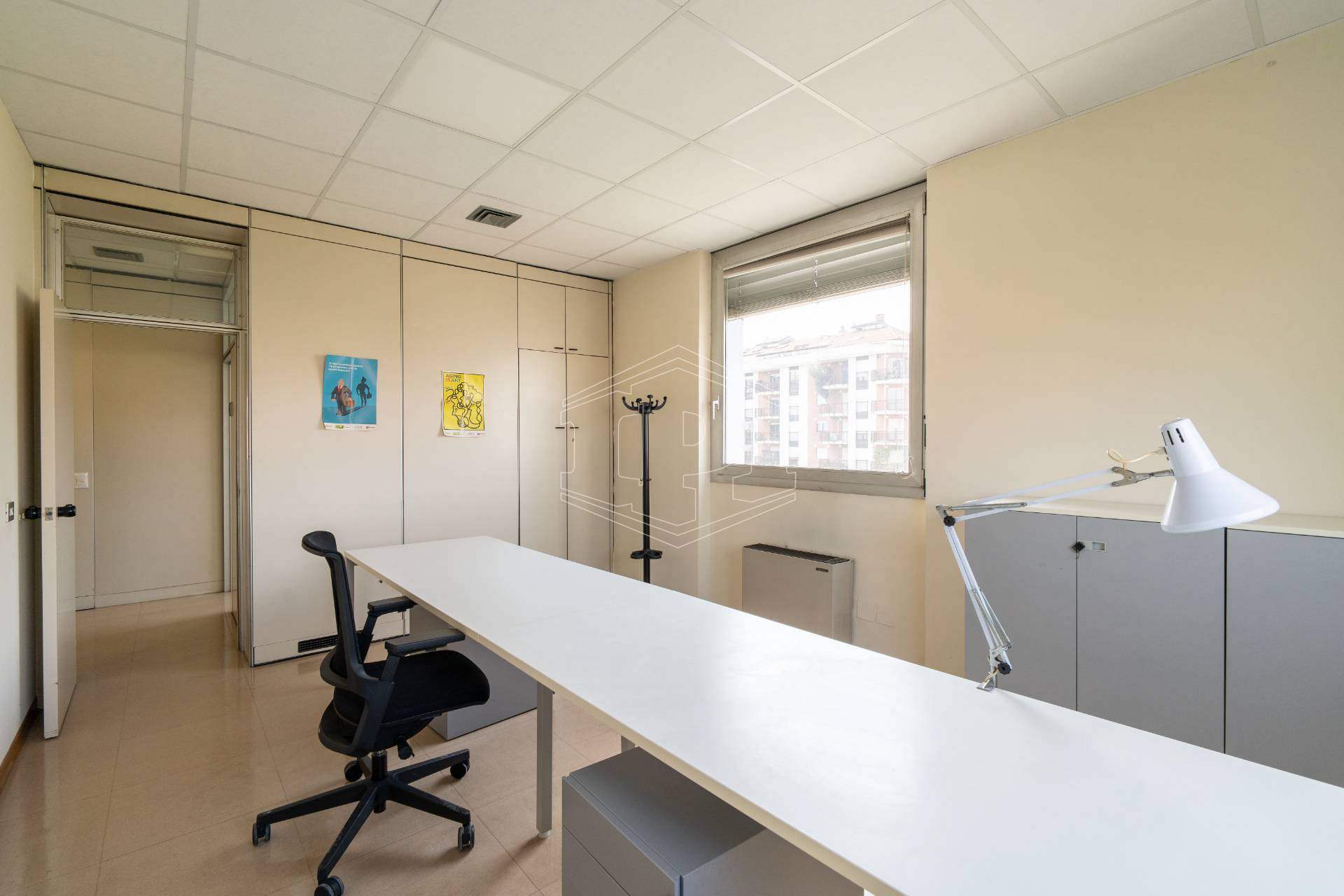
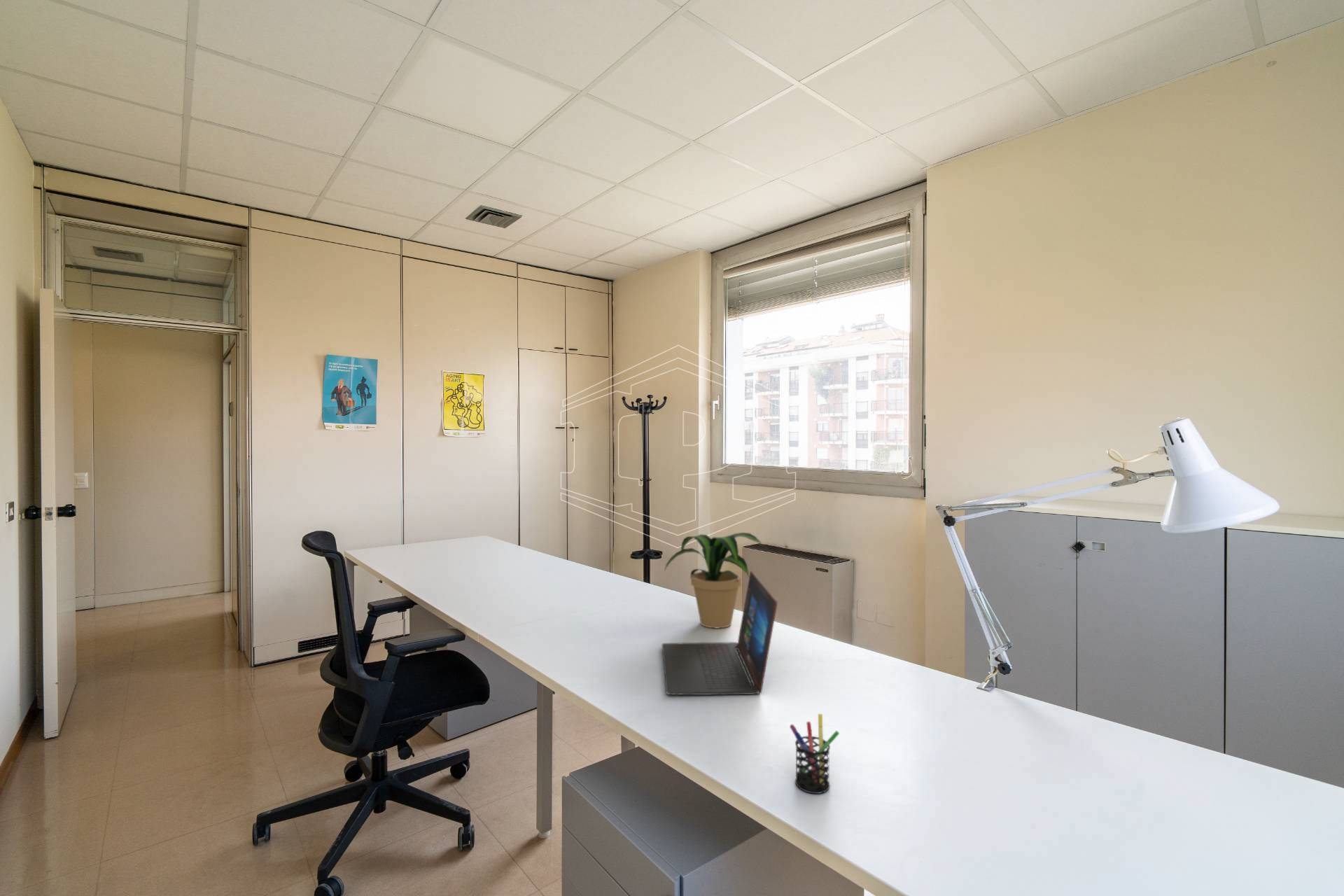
+ potted plant [664,532,768,629]
+ laptop [661,570,778,696]
+ pen holder [789,713,840,794]
